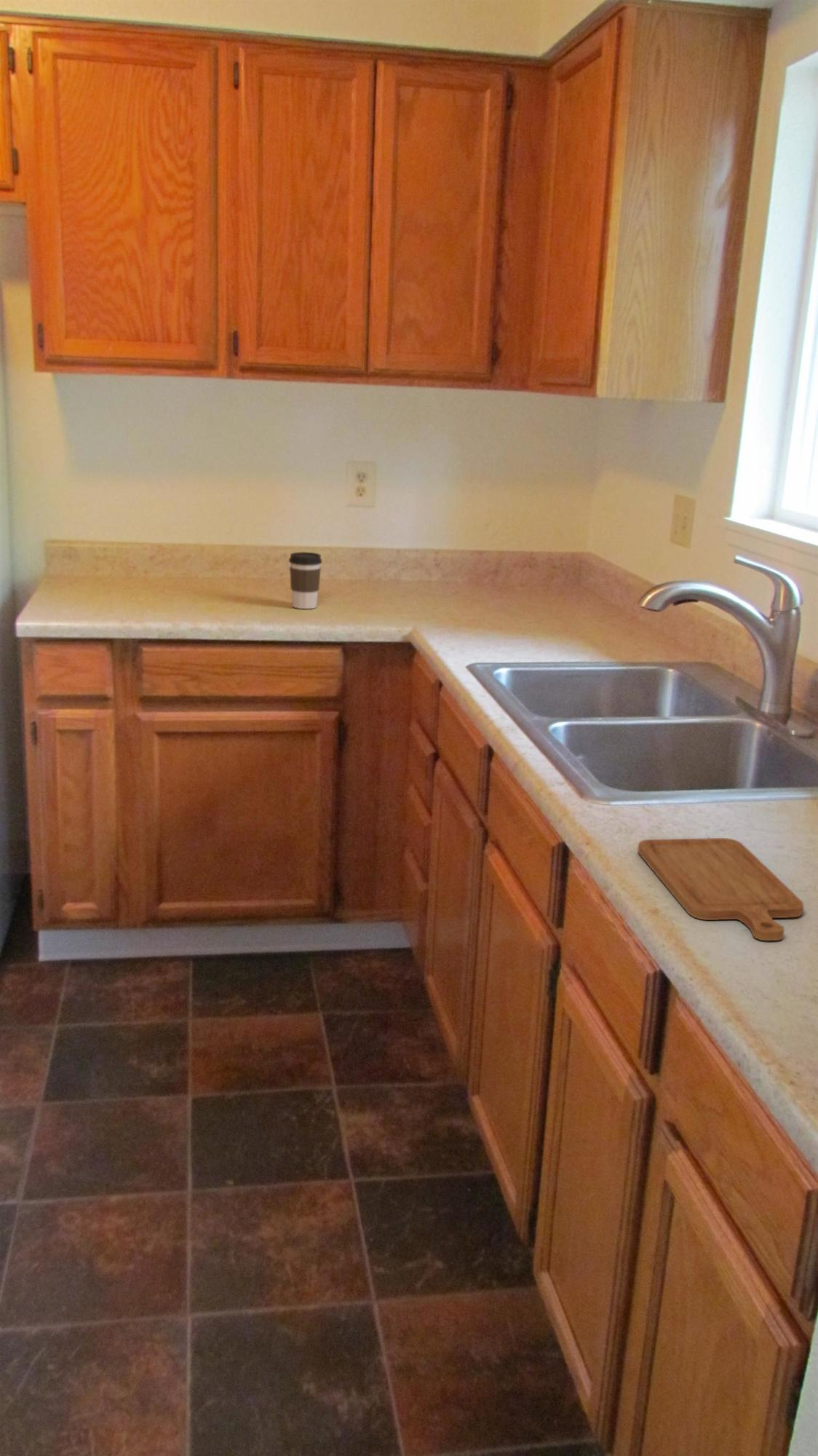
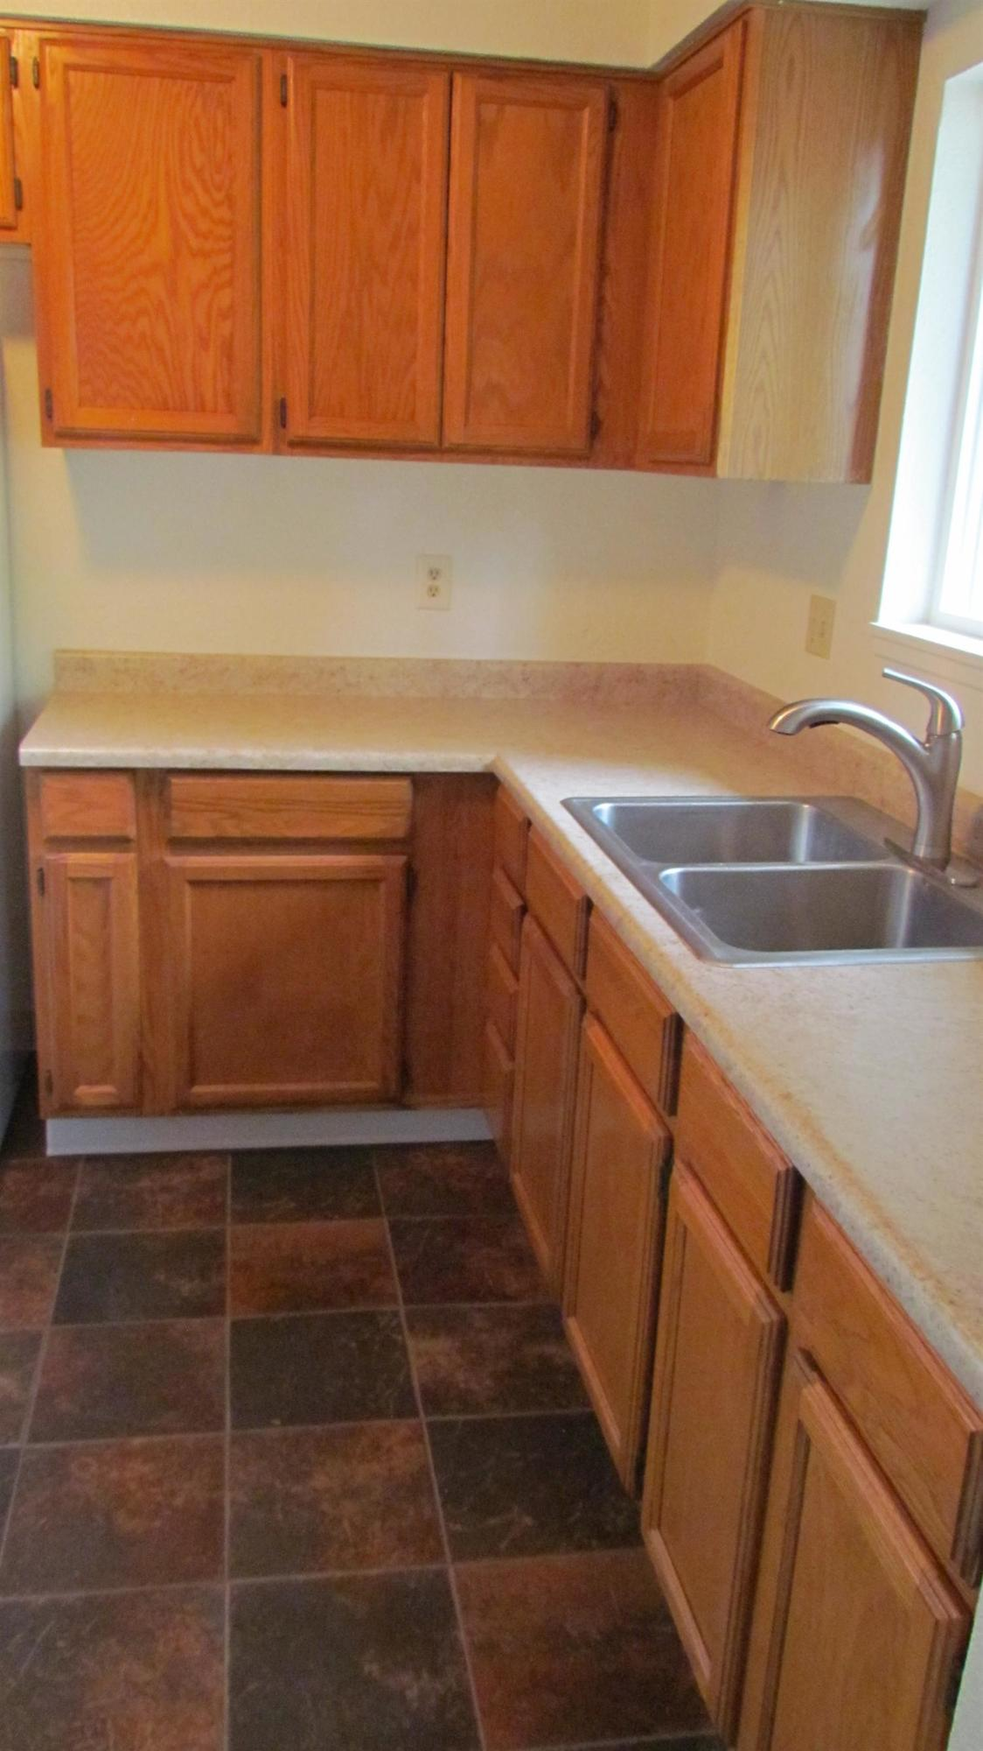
- coffee cup [288,551,323,609]
- chopping board [637,837,804,941]
